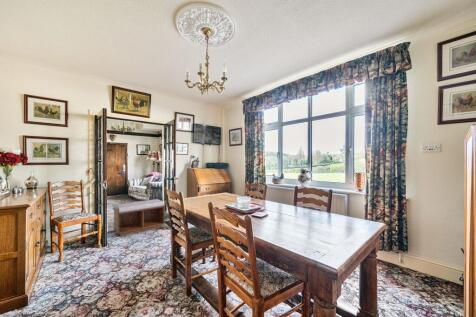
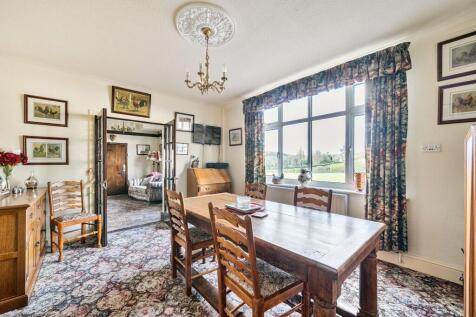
- bench [112,198,166,237]
